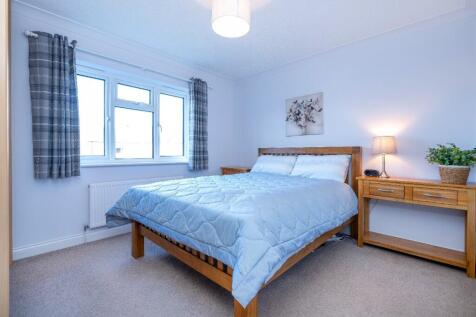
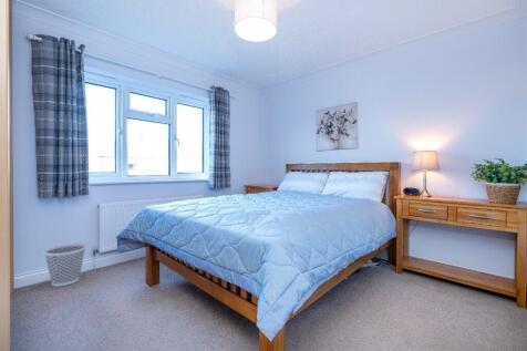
+ wastebasket [42,242,87,288]
